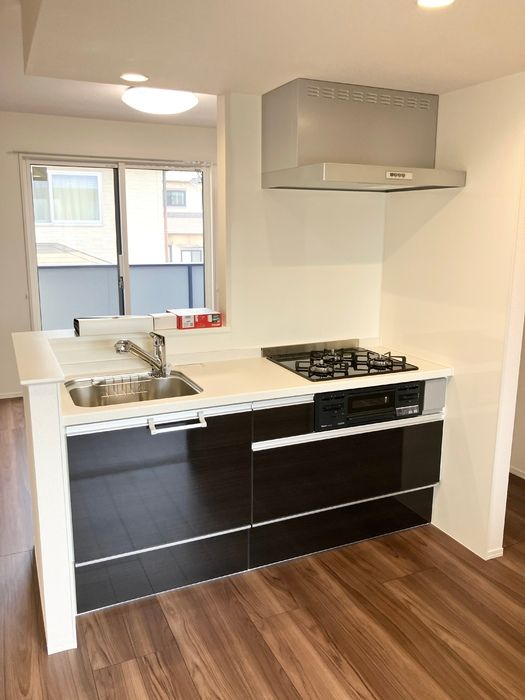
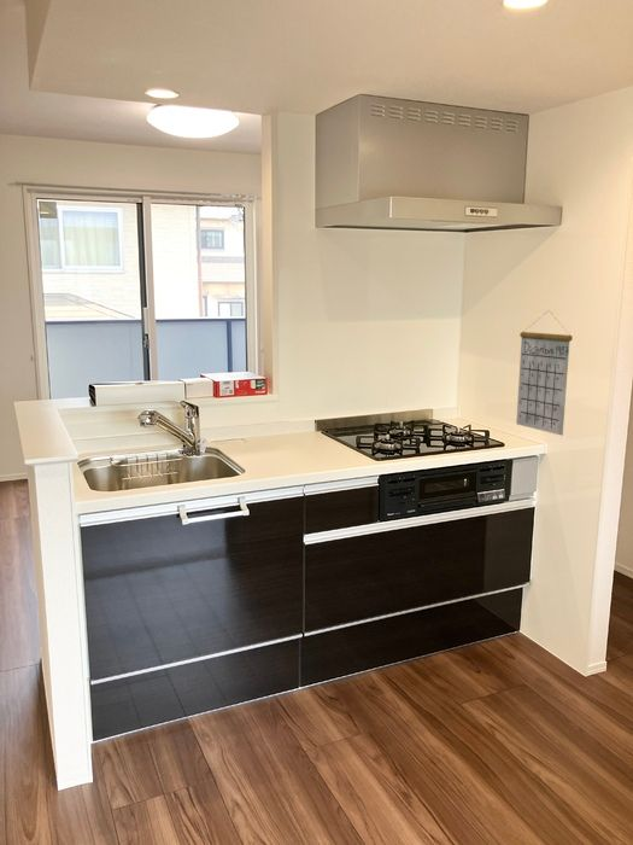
+ calendar [515,309,574,437]
